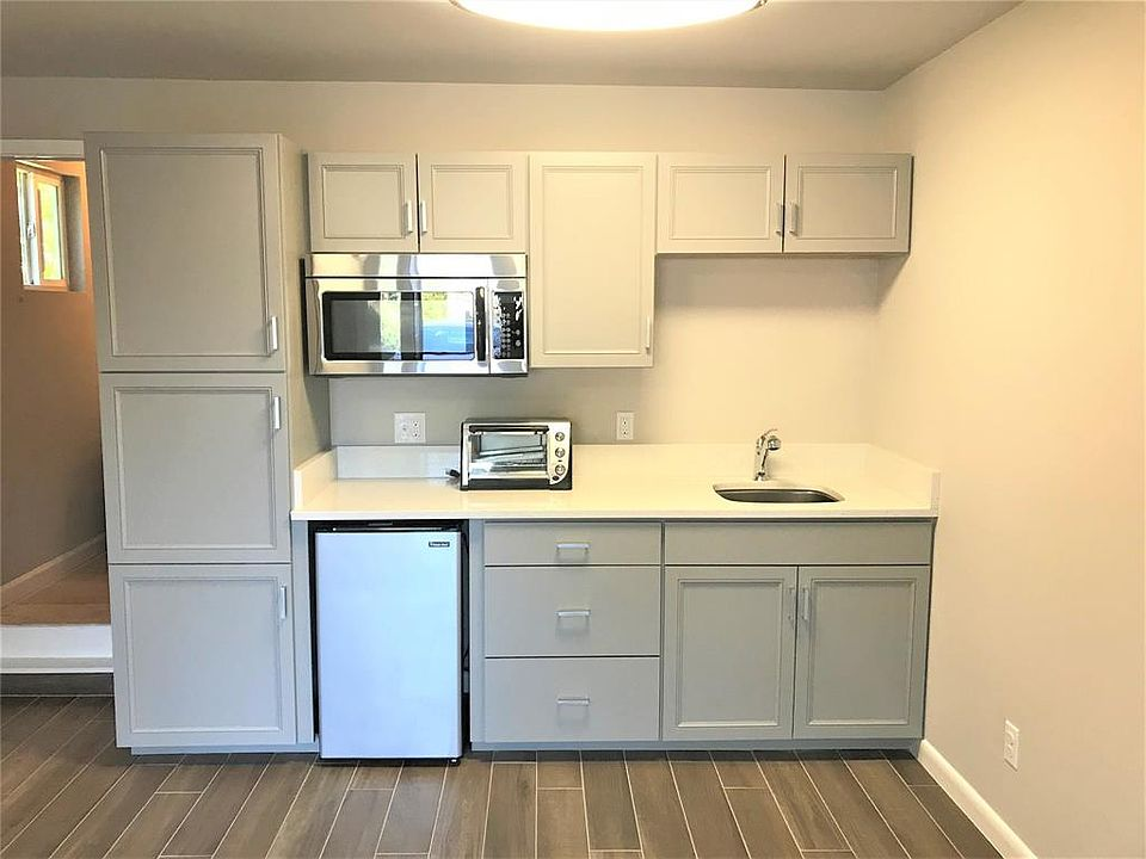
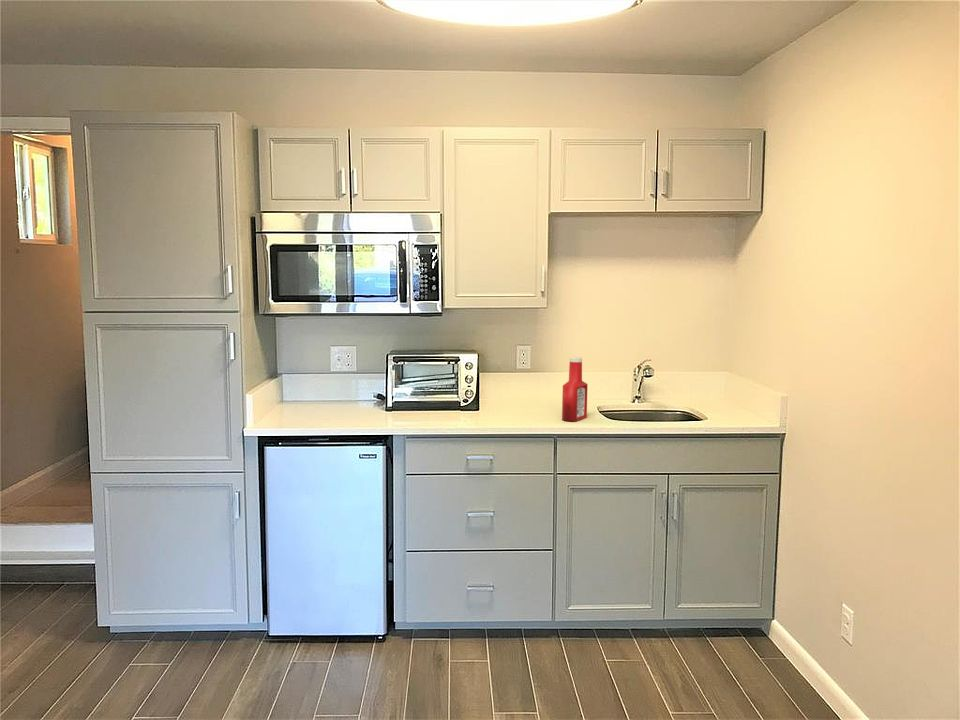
+ soap bottle [561,356,589,422]
